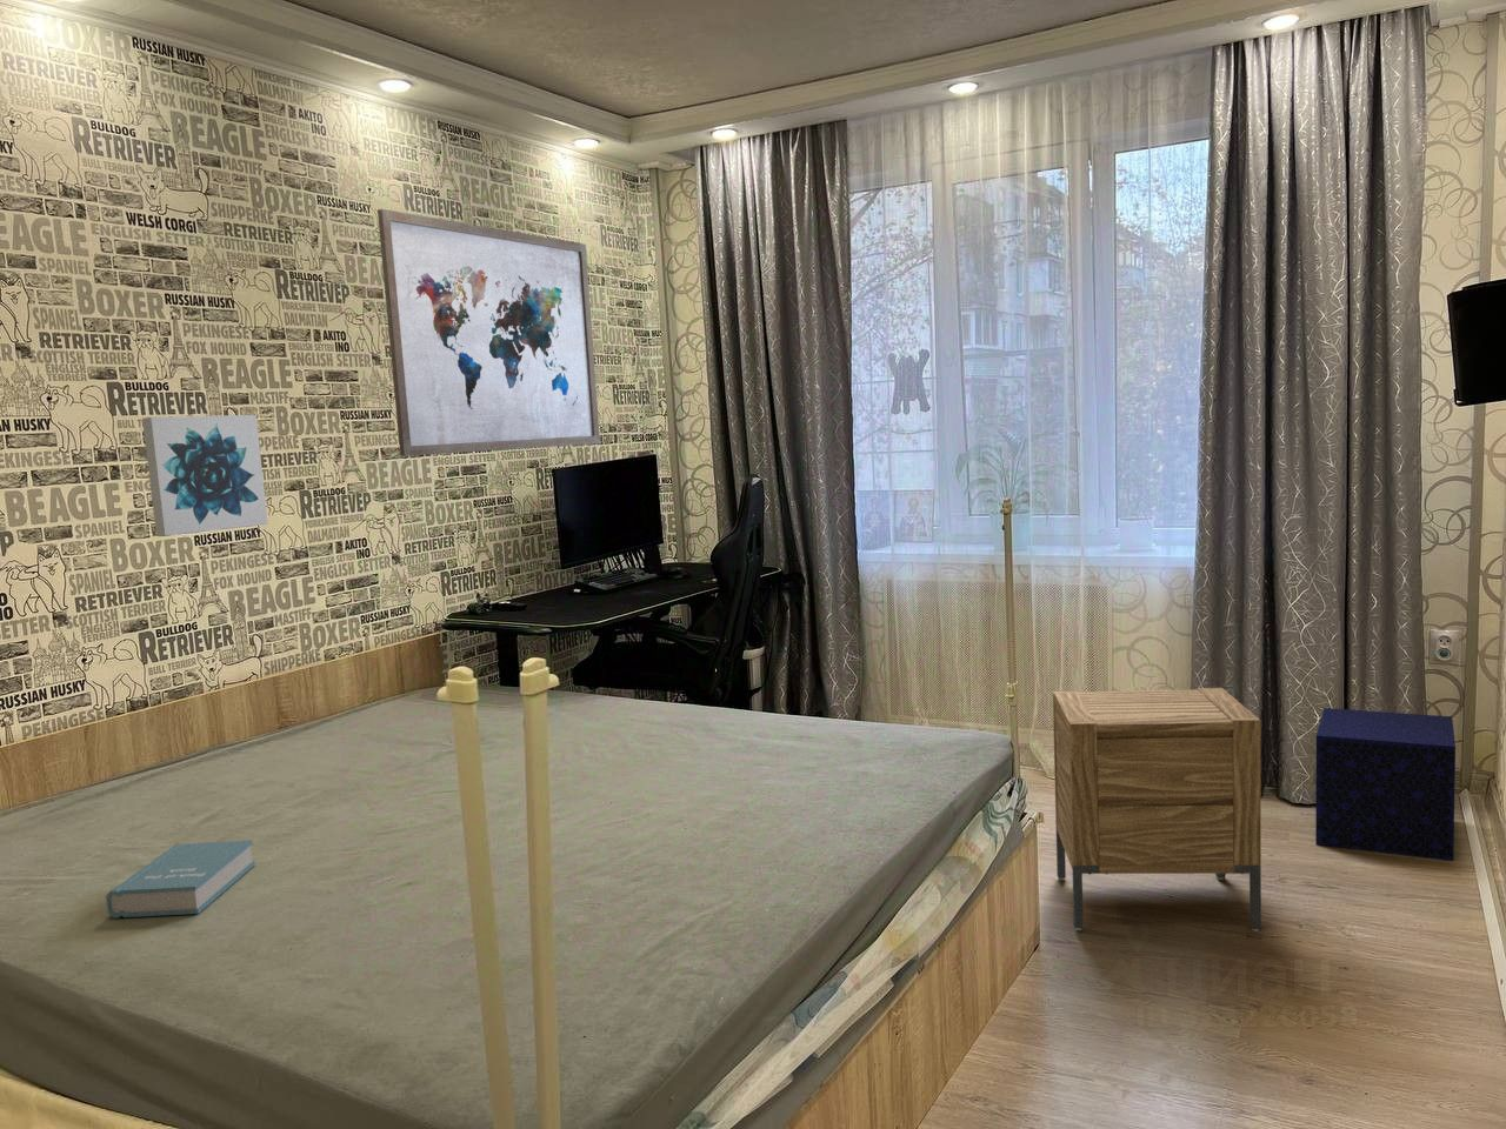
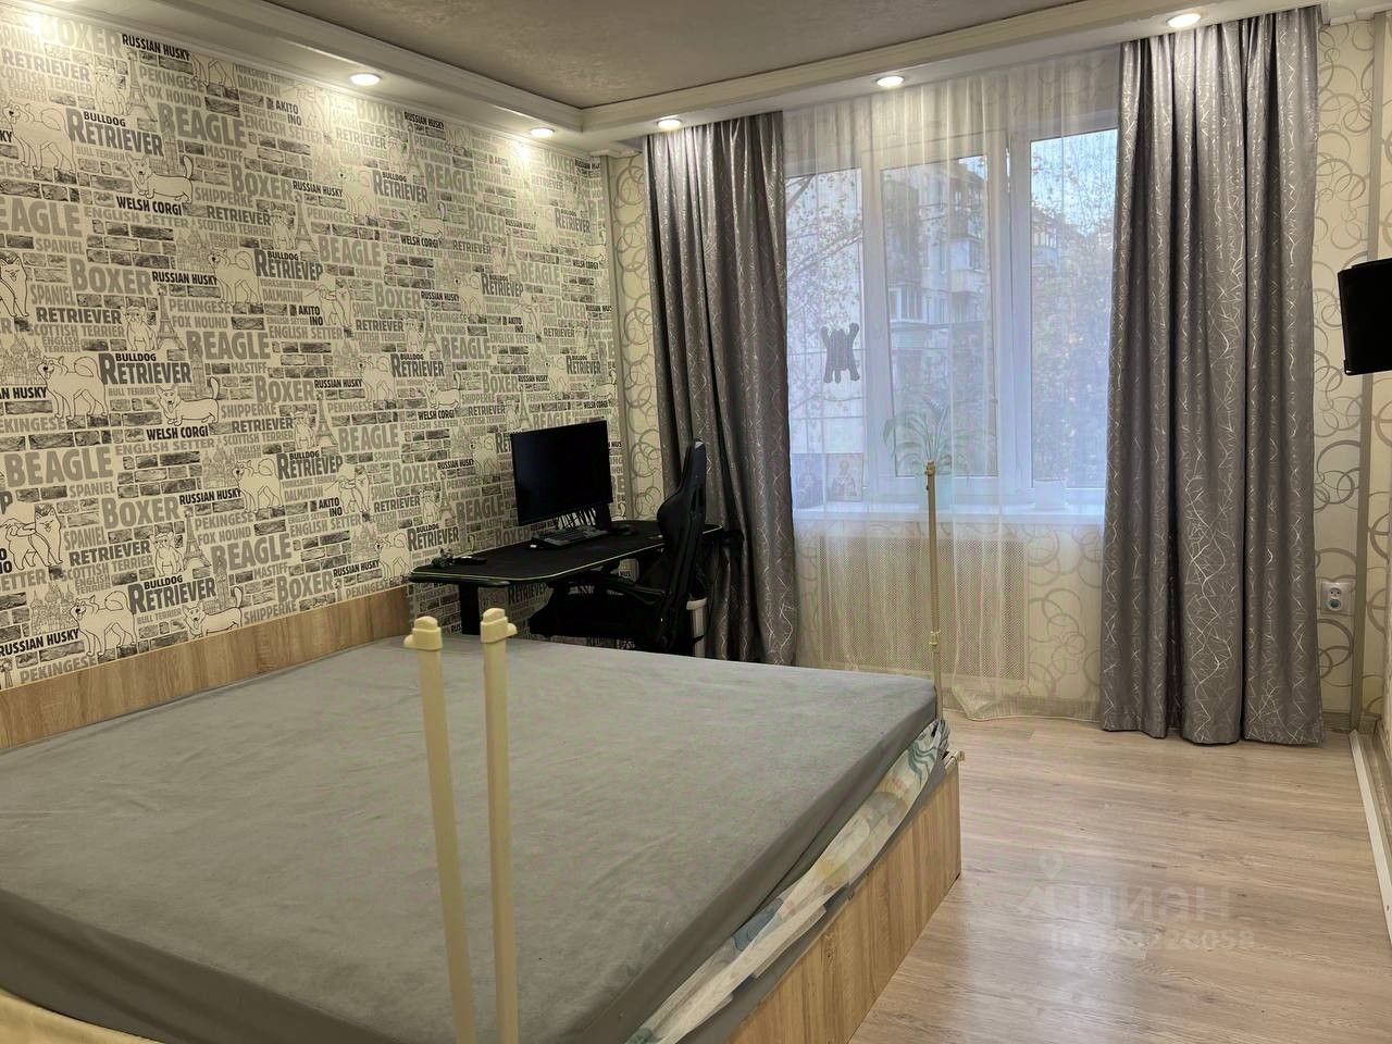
- wall art [377,209,601,458]
- nightstand [1052,687,1263,932]
- speaker [1314,707,1456,862]
- wall art [141,414,269,537]
- book [104,840,256,918]
